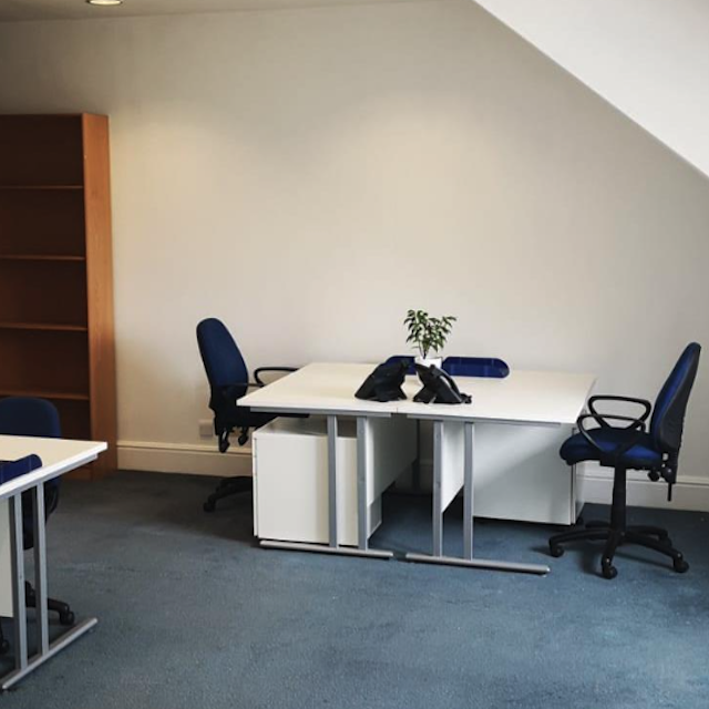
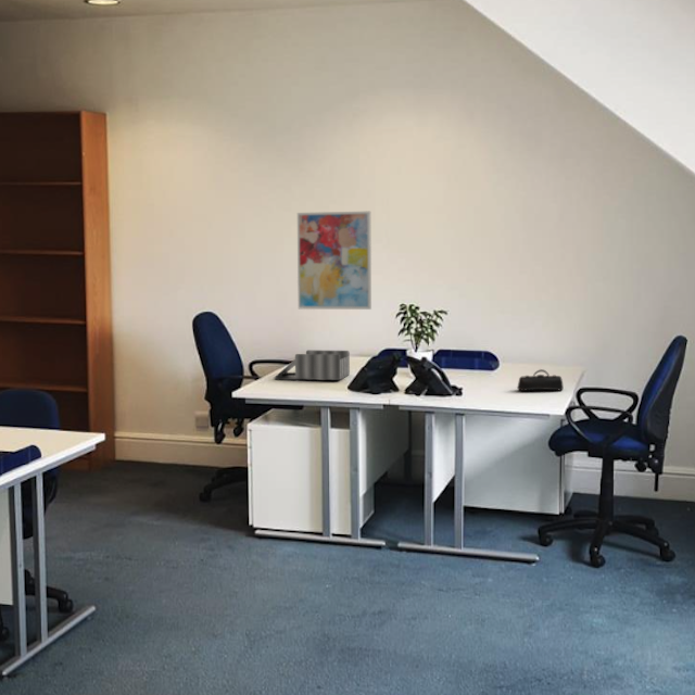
+ wall art [296,211,372,311]
+ desk organizer [273,350,351,381]
+ pencil case [516,368,565,392]
